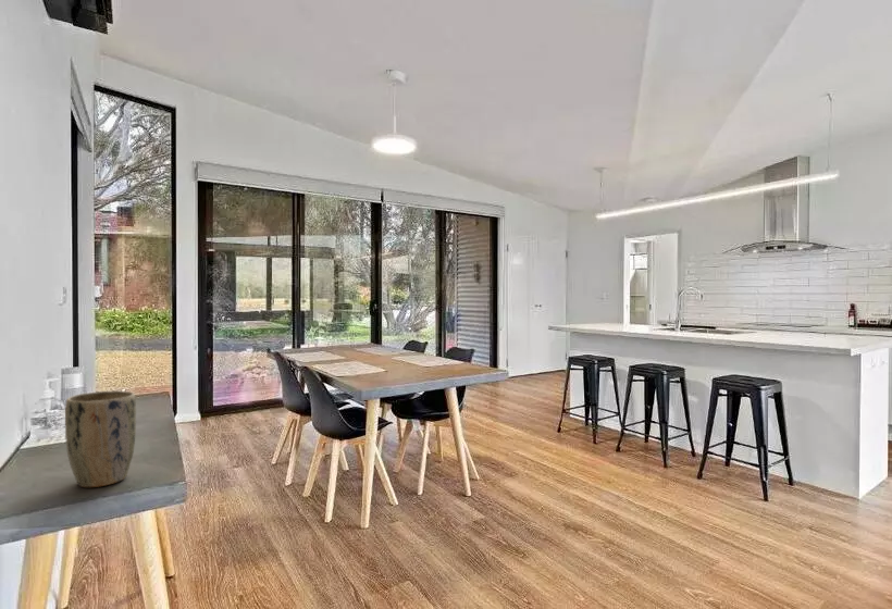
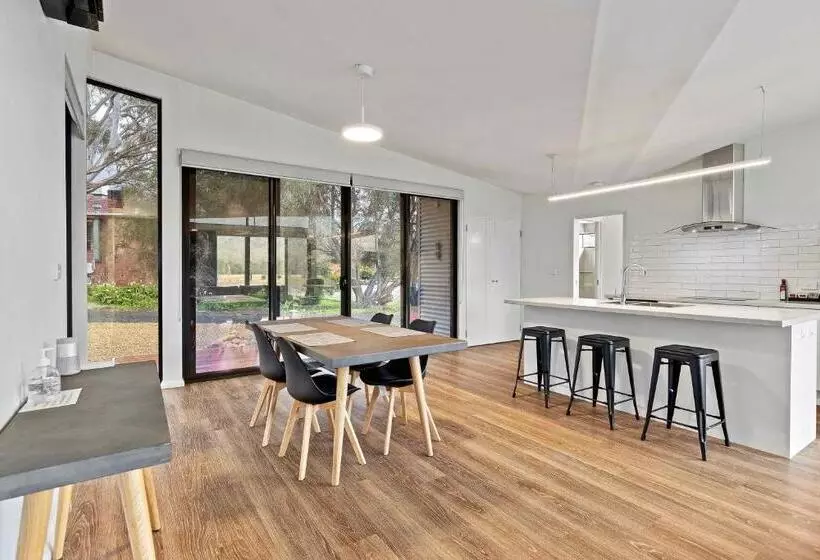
- plant pot [64,389,137,488]
